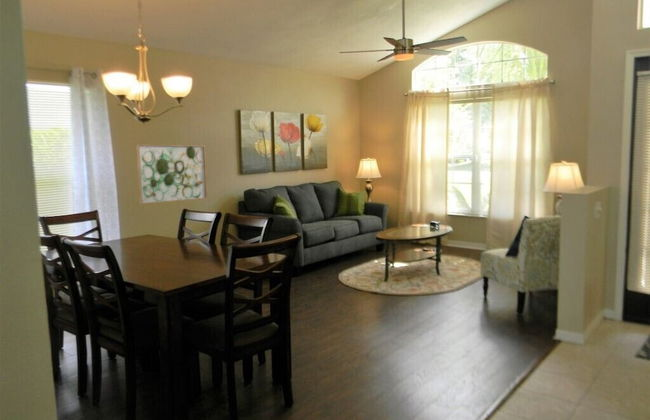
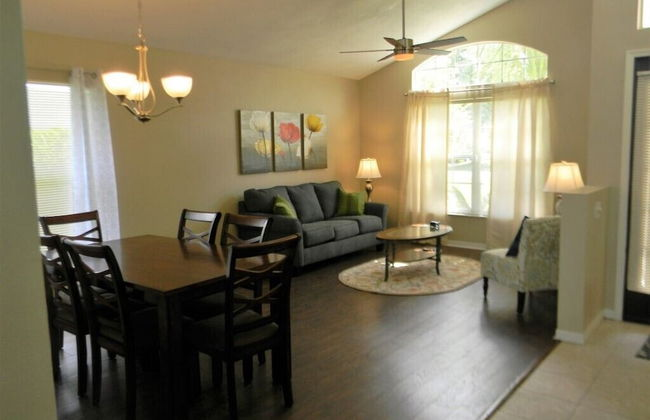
- wall art [135,143,208,205]
